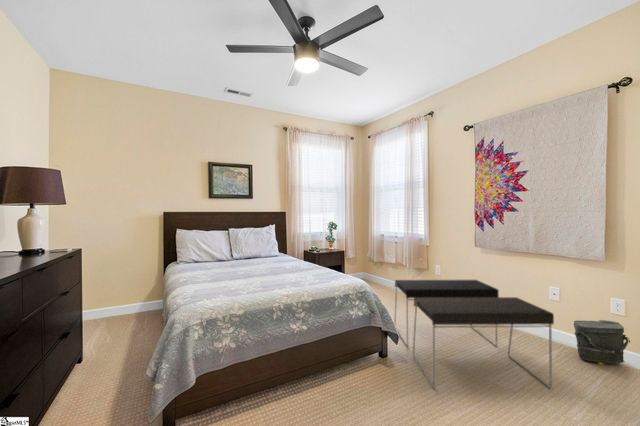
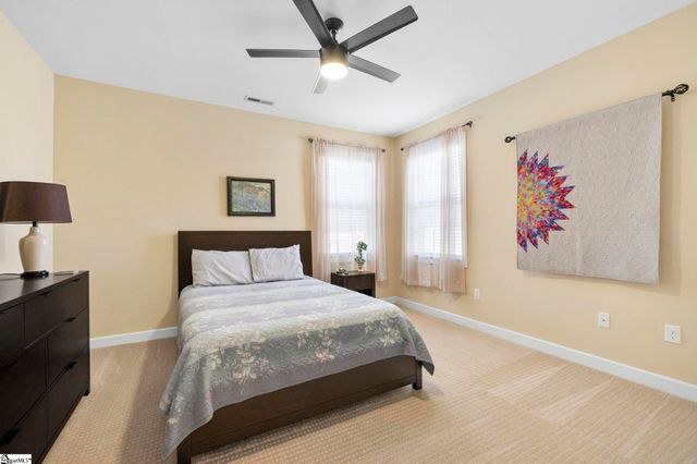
- bag [573,319,631,366]
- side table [393,279,555,389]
